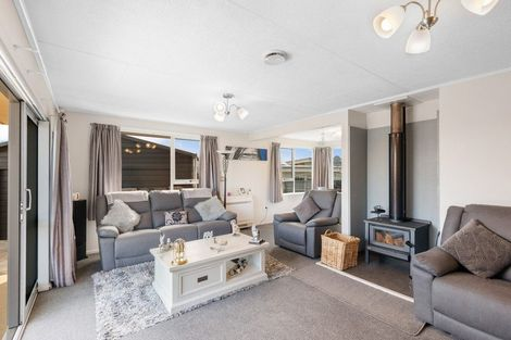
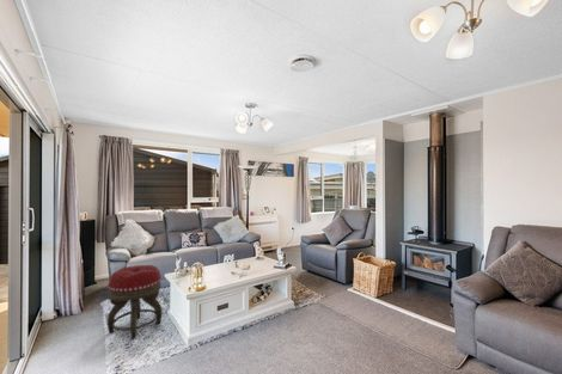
+ footstool [106,264,163,341]
